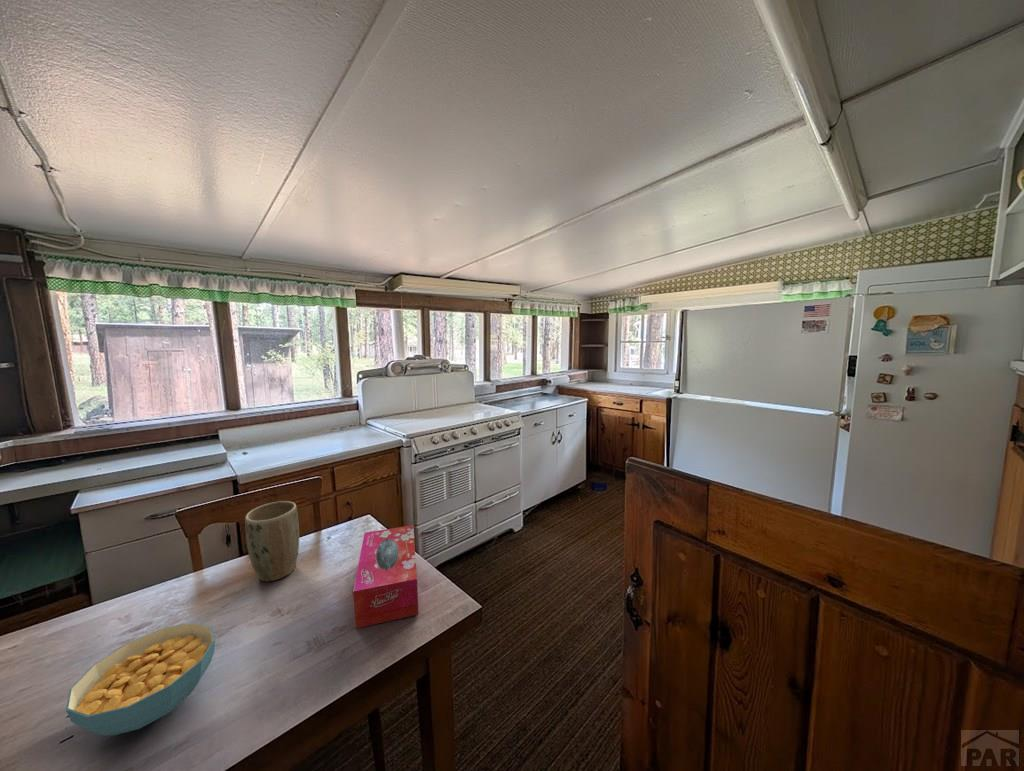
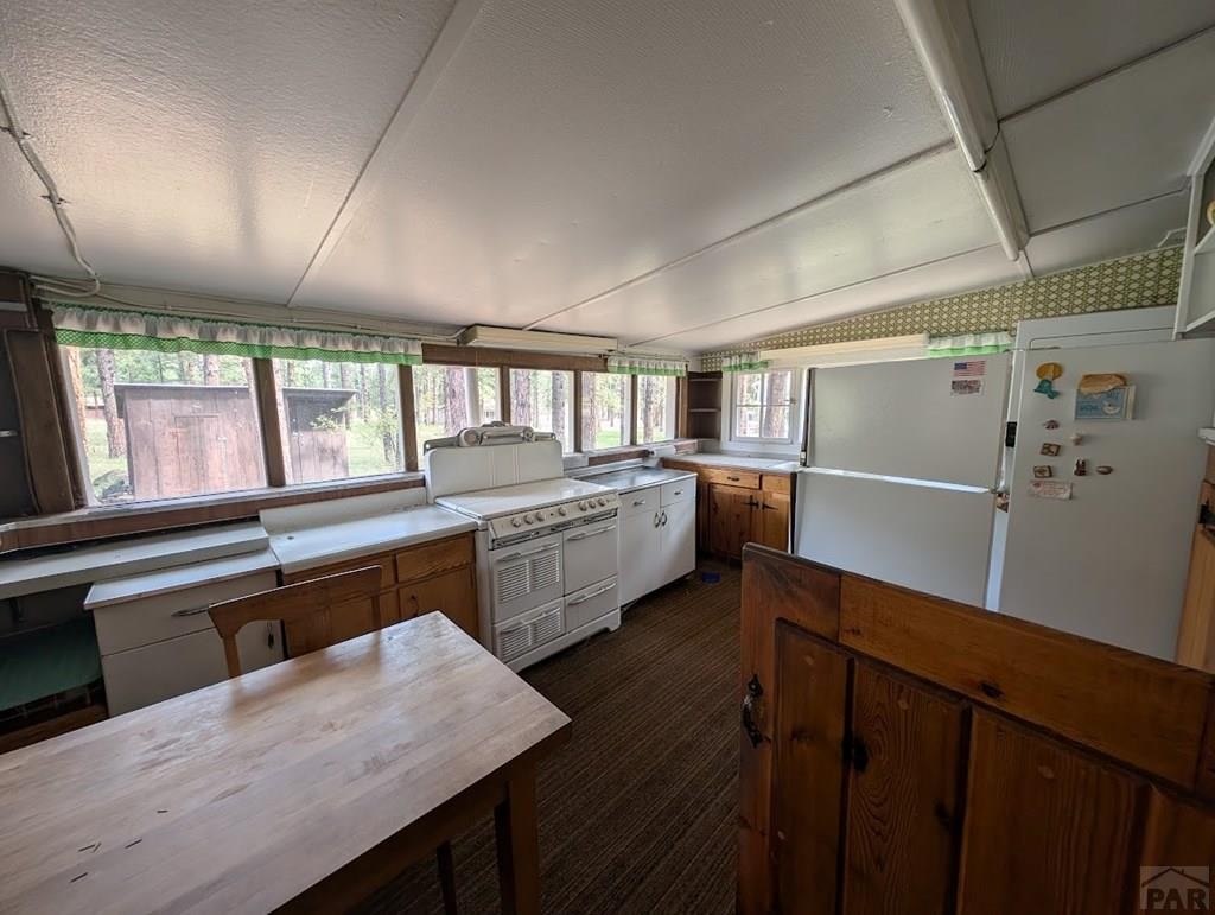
- tissue box [352,524,419,629]
- plant pot [244,500,300,582]
- cereal bowl [65,621,216,736]
